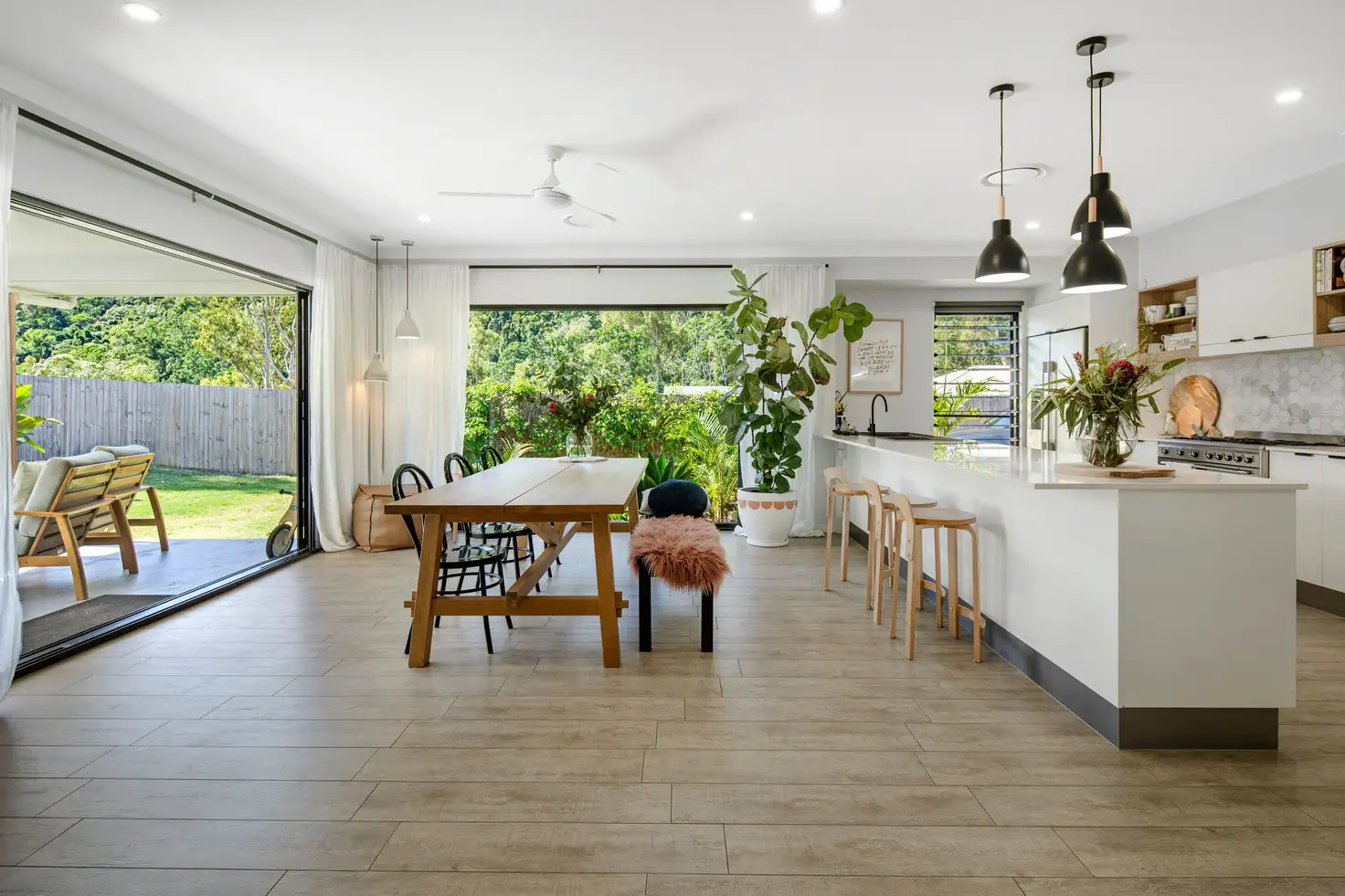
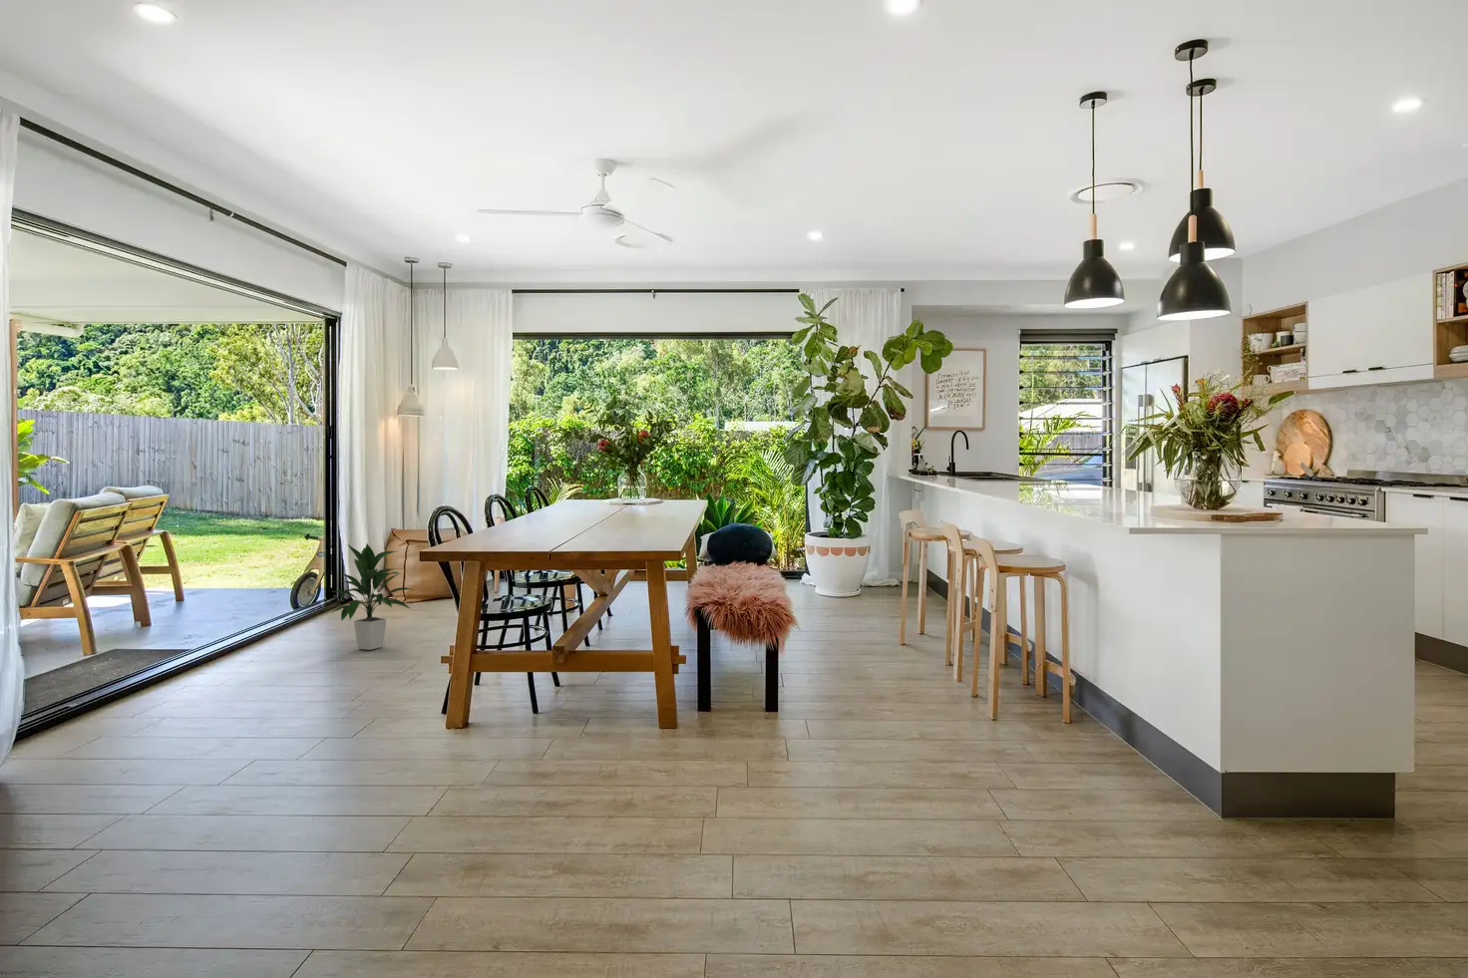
+ indoor plant [330,542,416,651]
